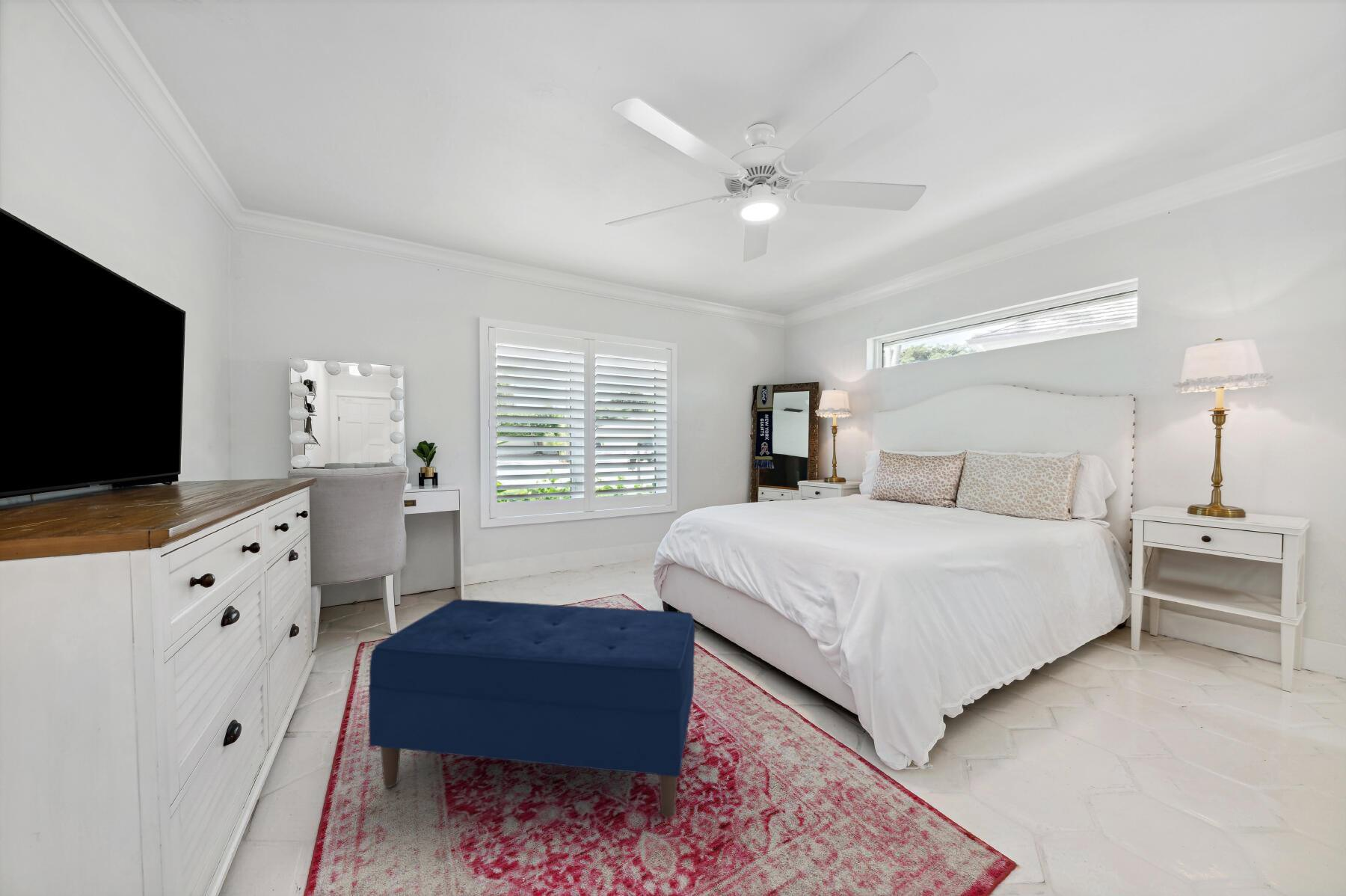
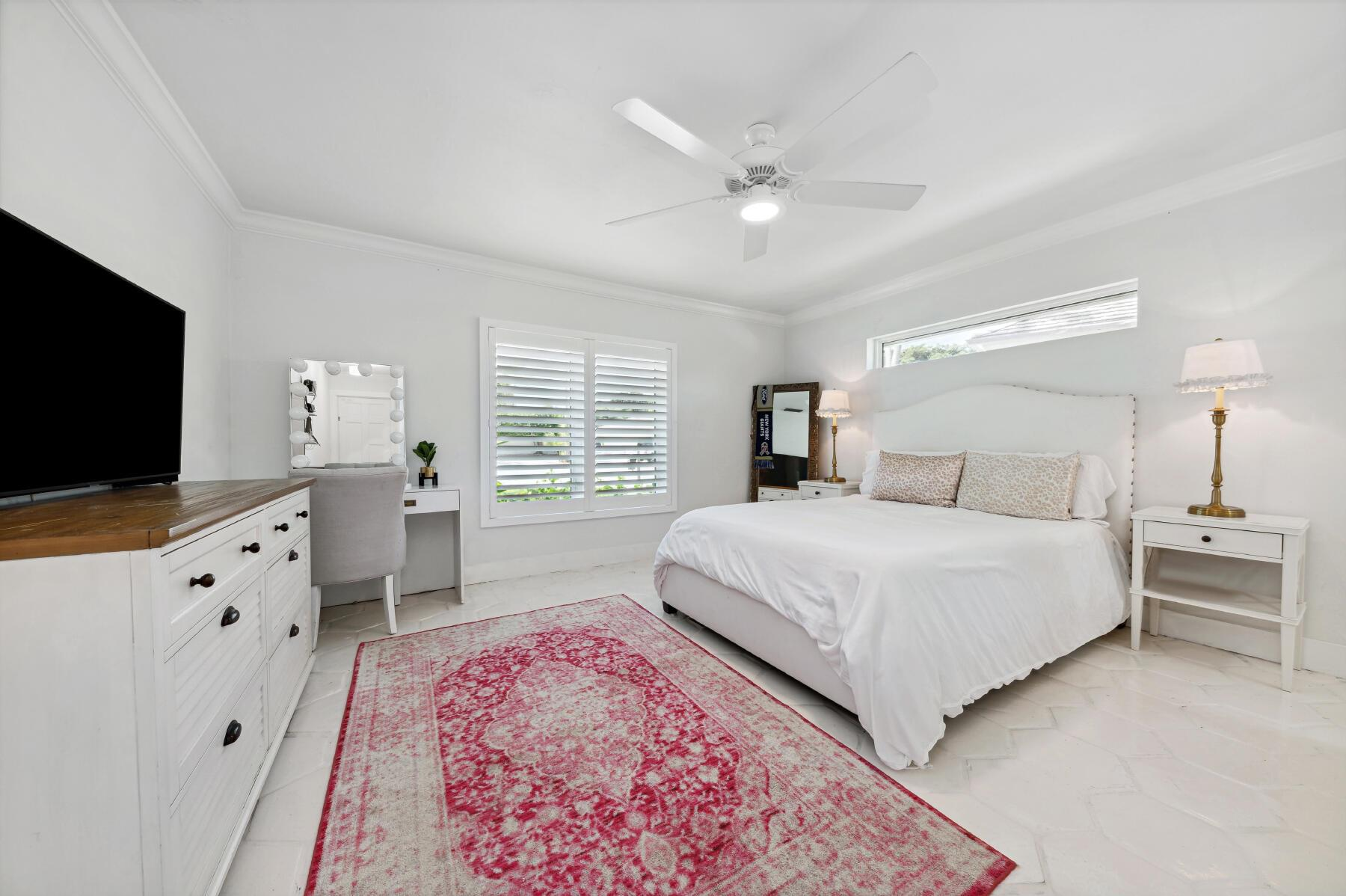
- bench [368,598,695,818]
